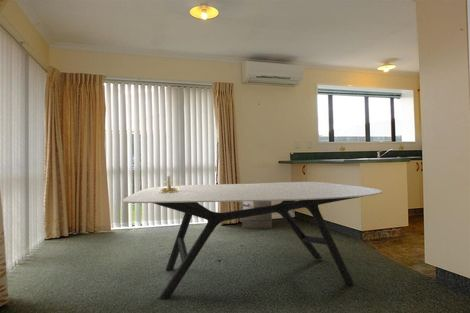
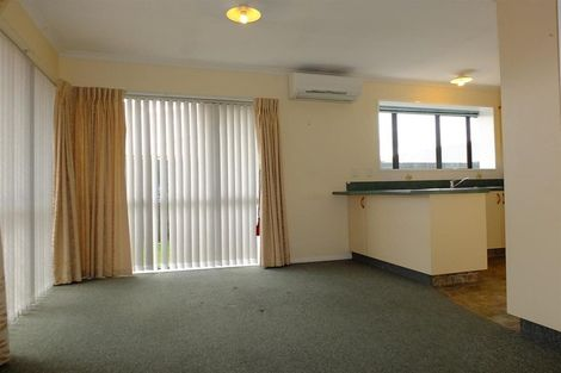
- candle holder [160,169,178,193]
- wooden crate [240,201,273,230]
- dining table [122,181,383,300]
